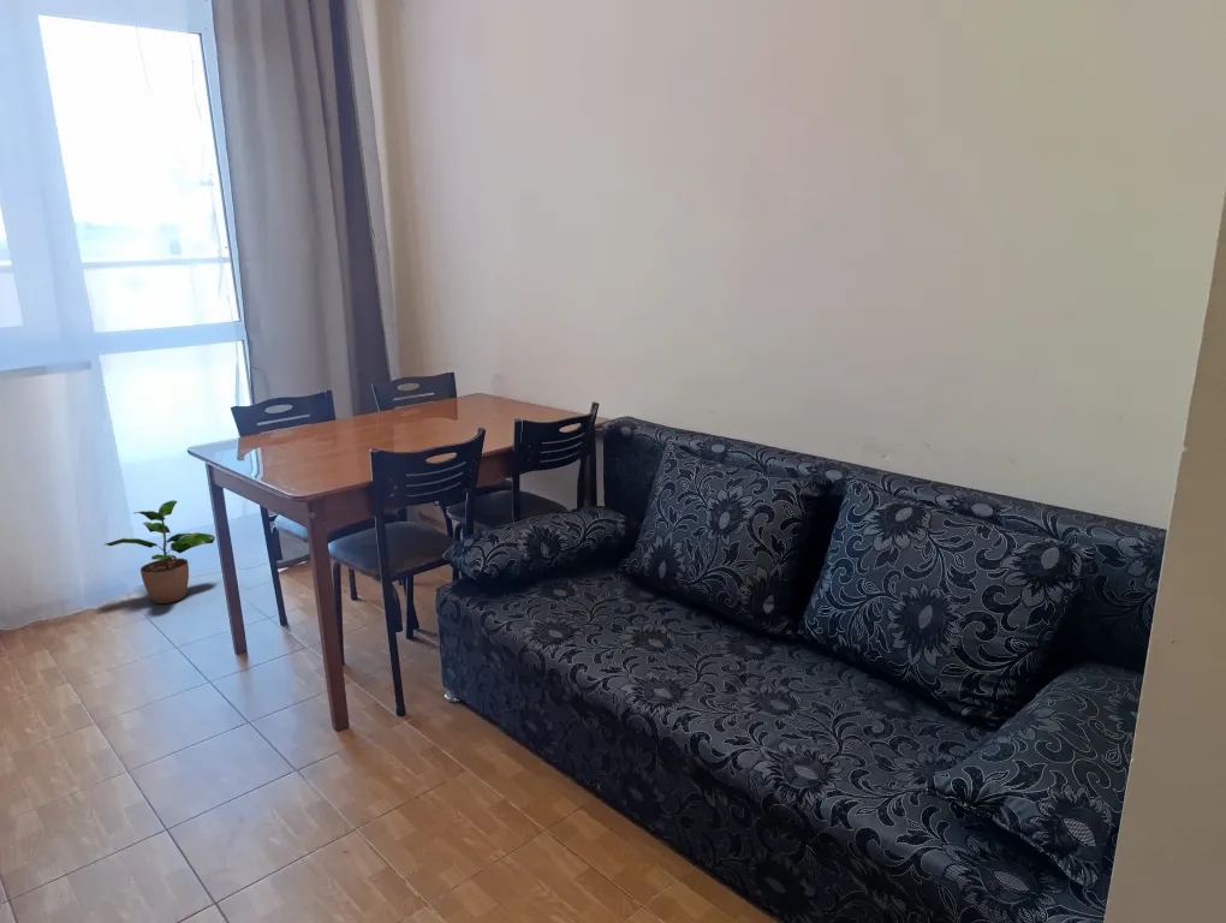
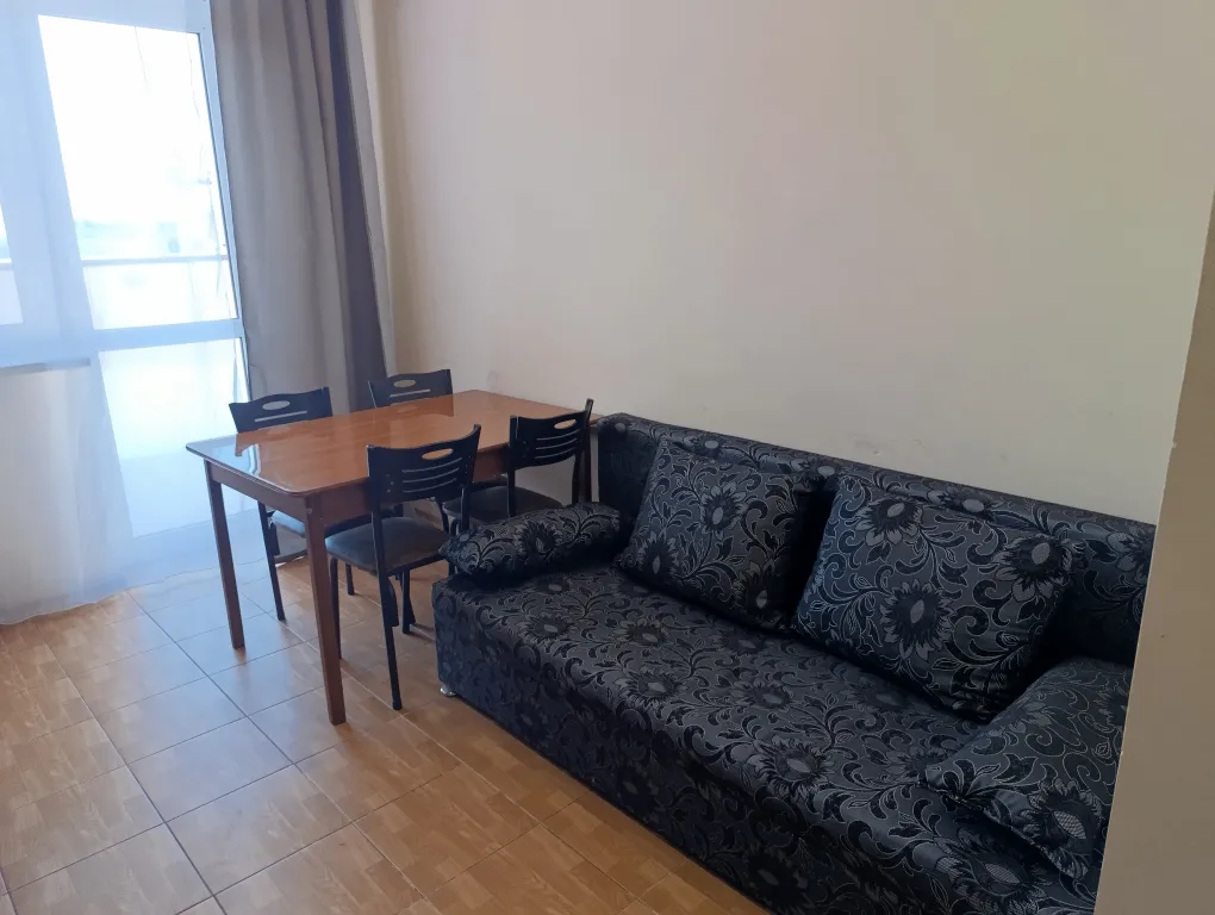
- potted plant [105,499,216,605]
